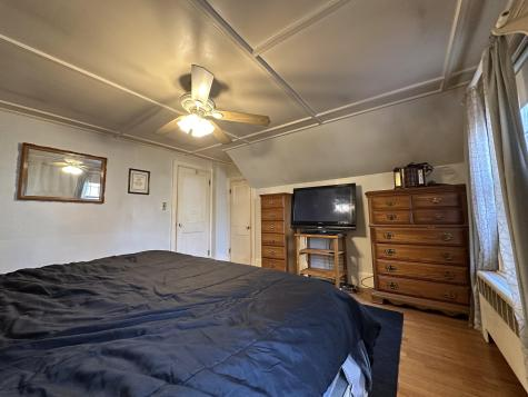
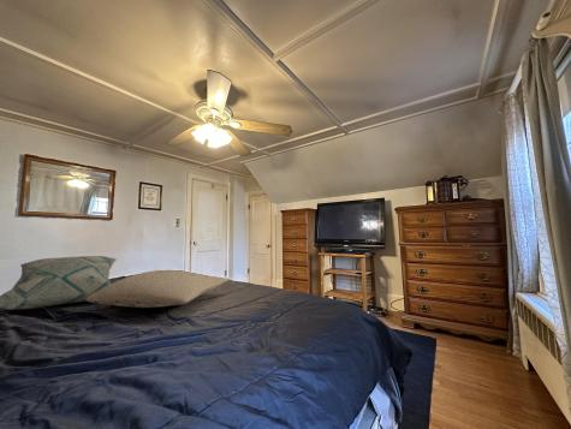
+ pillow [85,269,230,309]
+ decorative pillow [0,255,118,311]
